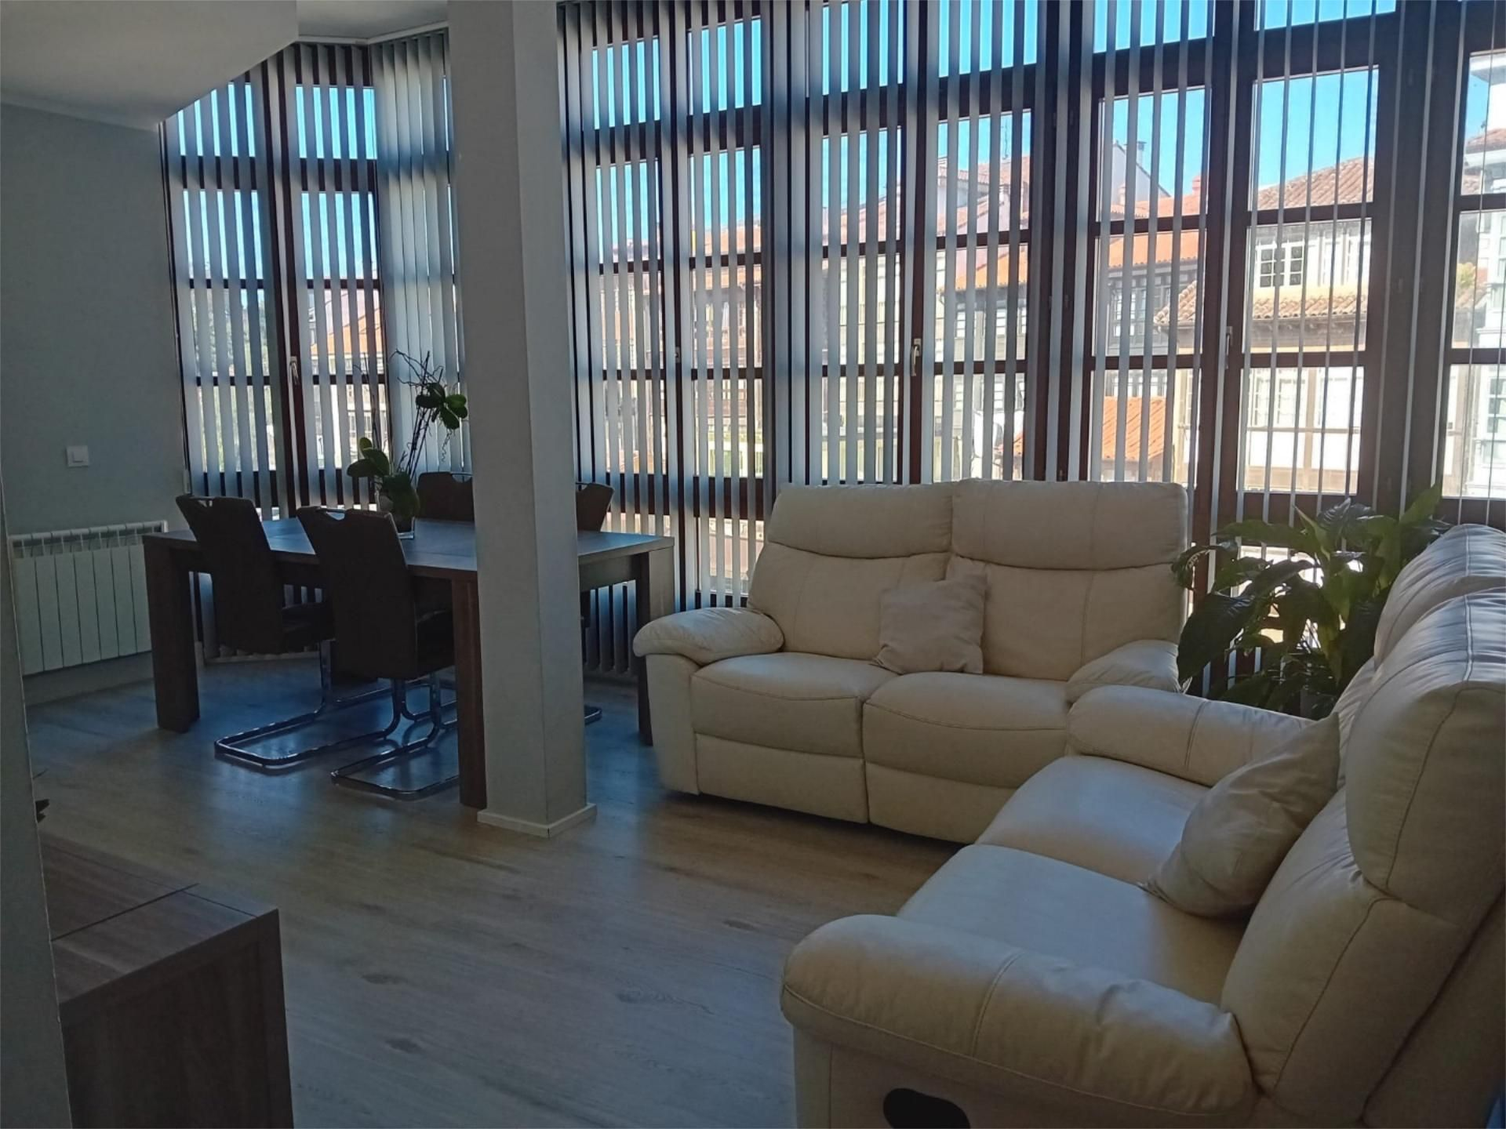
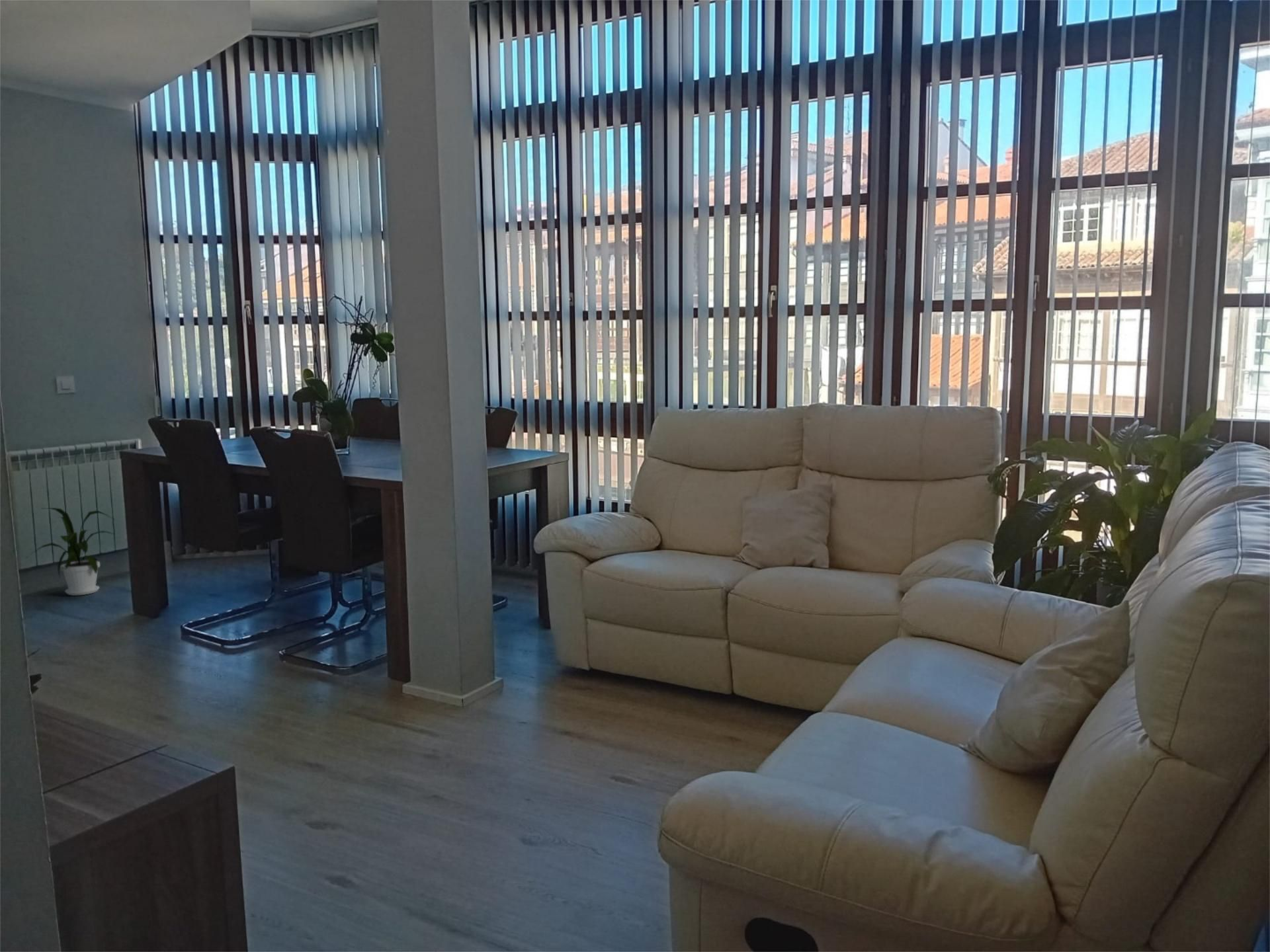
+ house plant [26,507,116,596]
